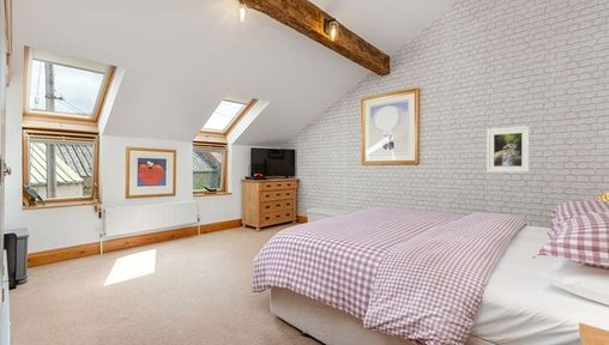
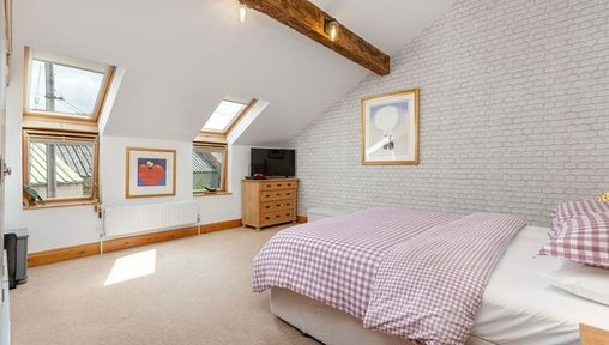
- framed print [486,125,531,174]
